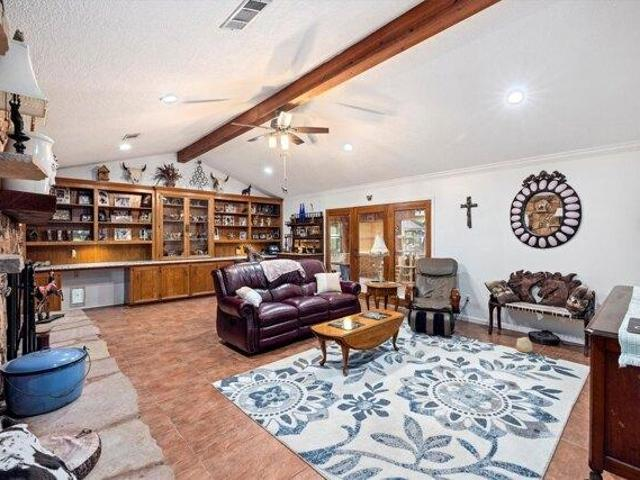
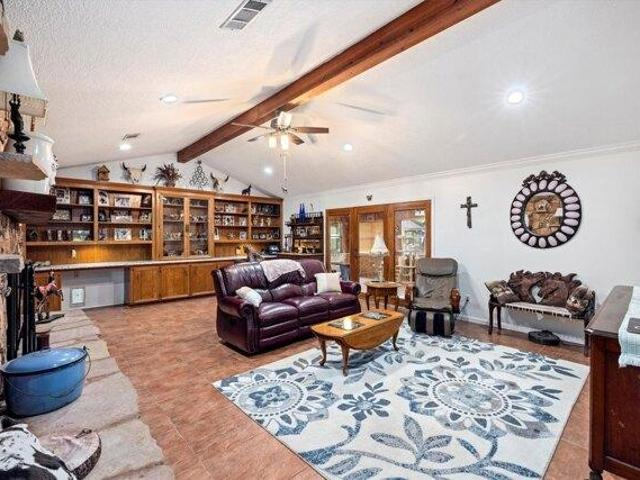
- plush toy [515,336,533,354]
